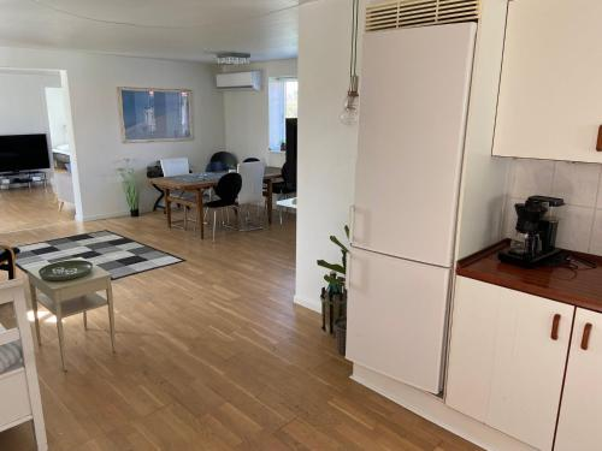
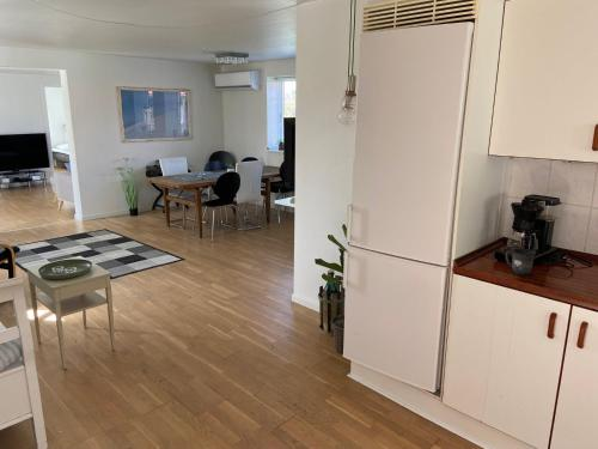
+ mug [505,247,537,277]
